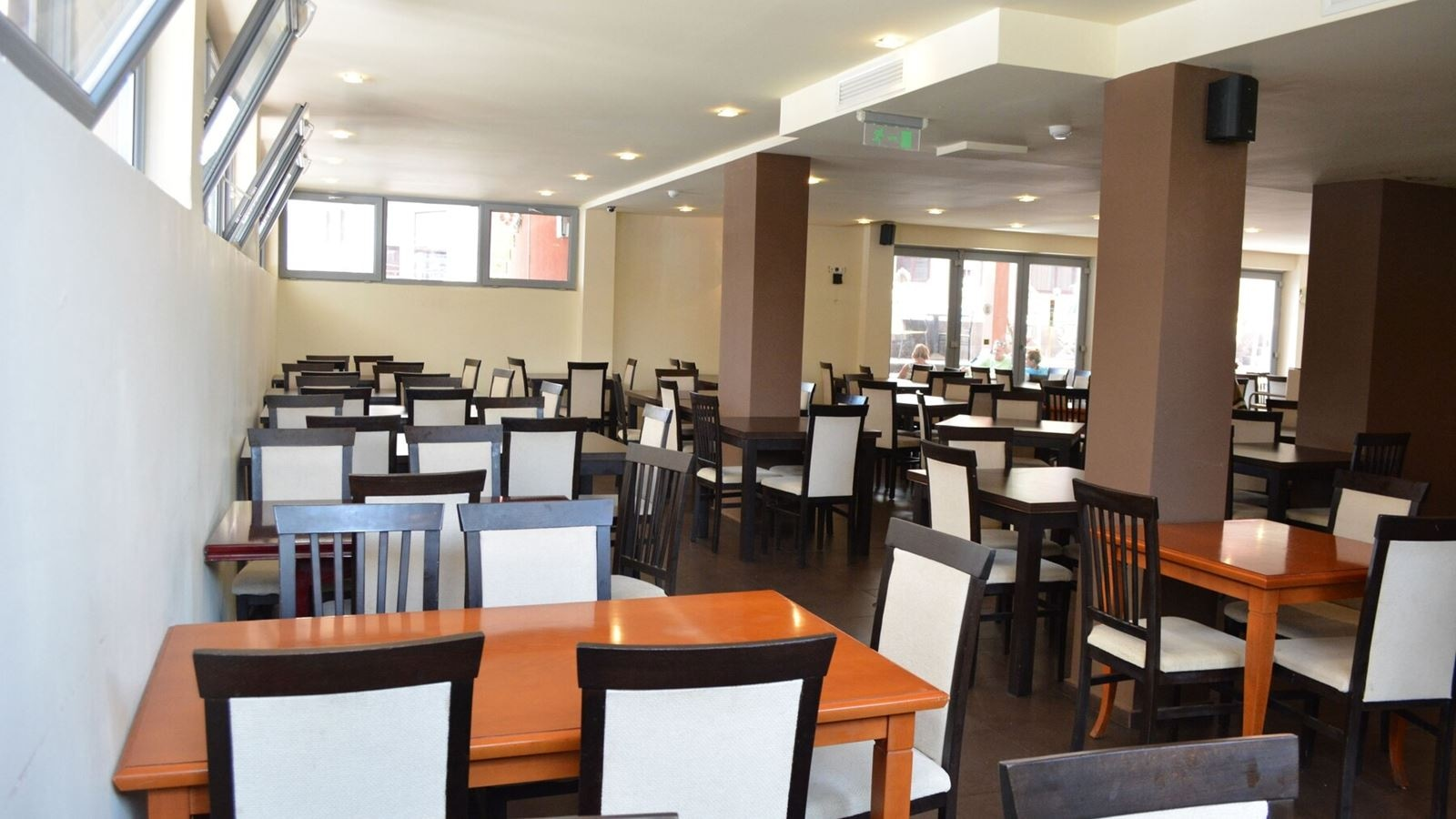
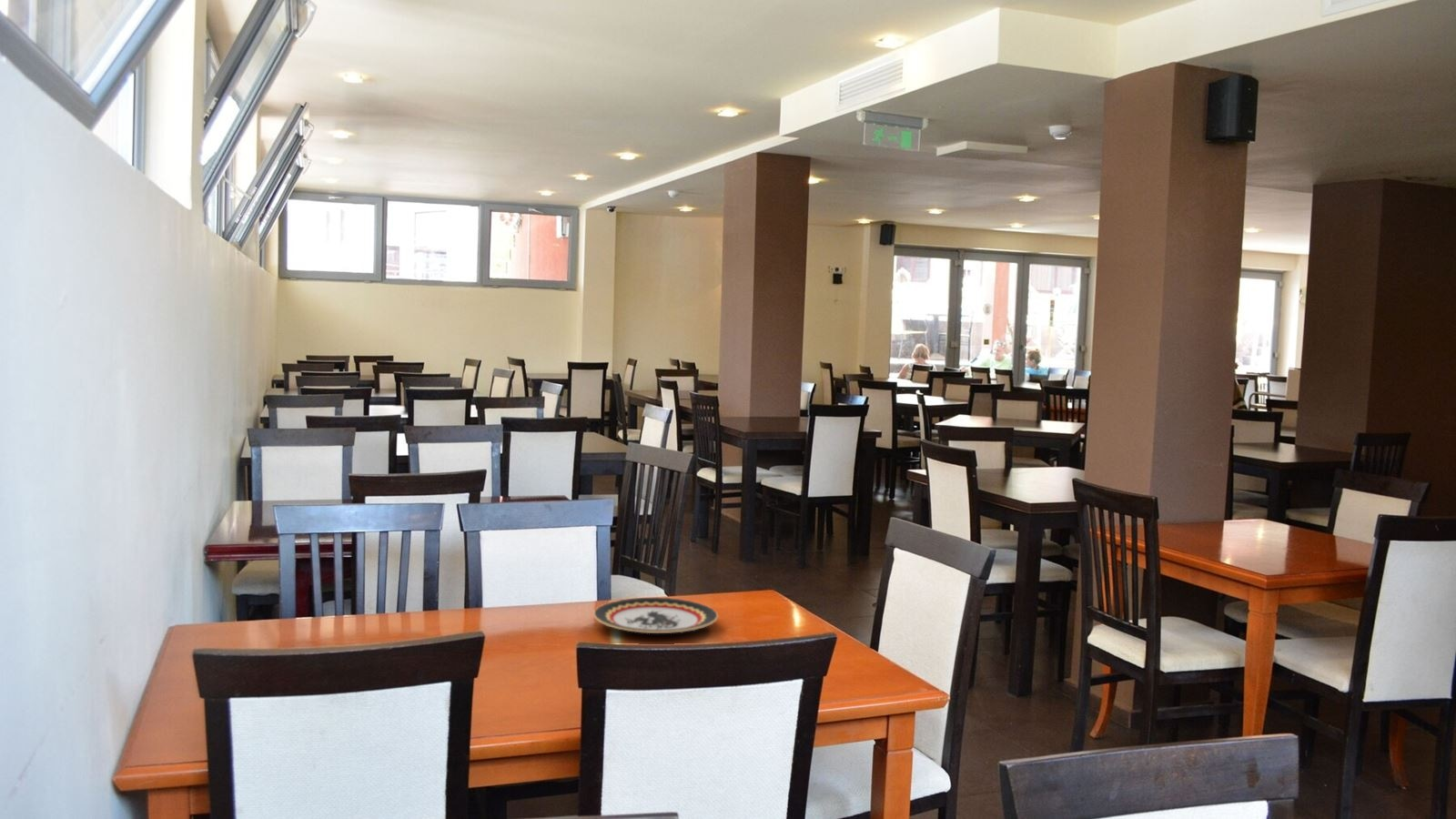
+ plate [592,597,719,634]
